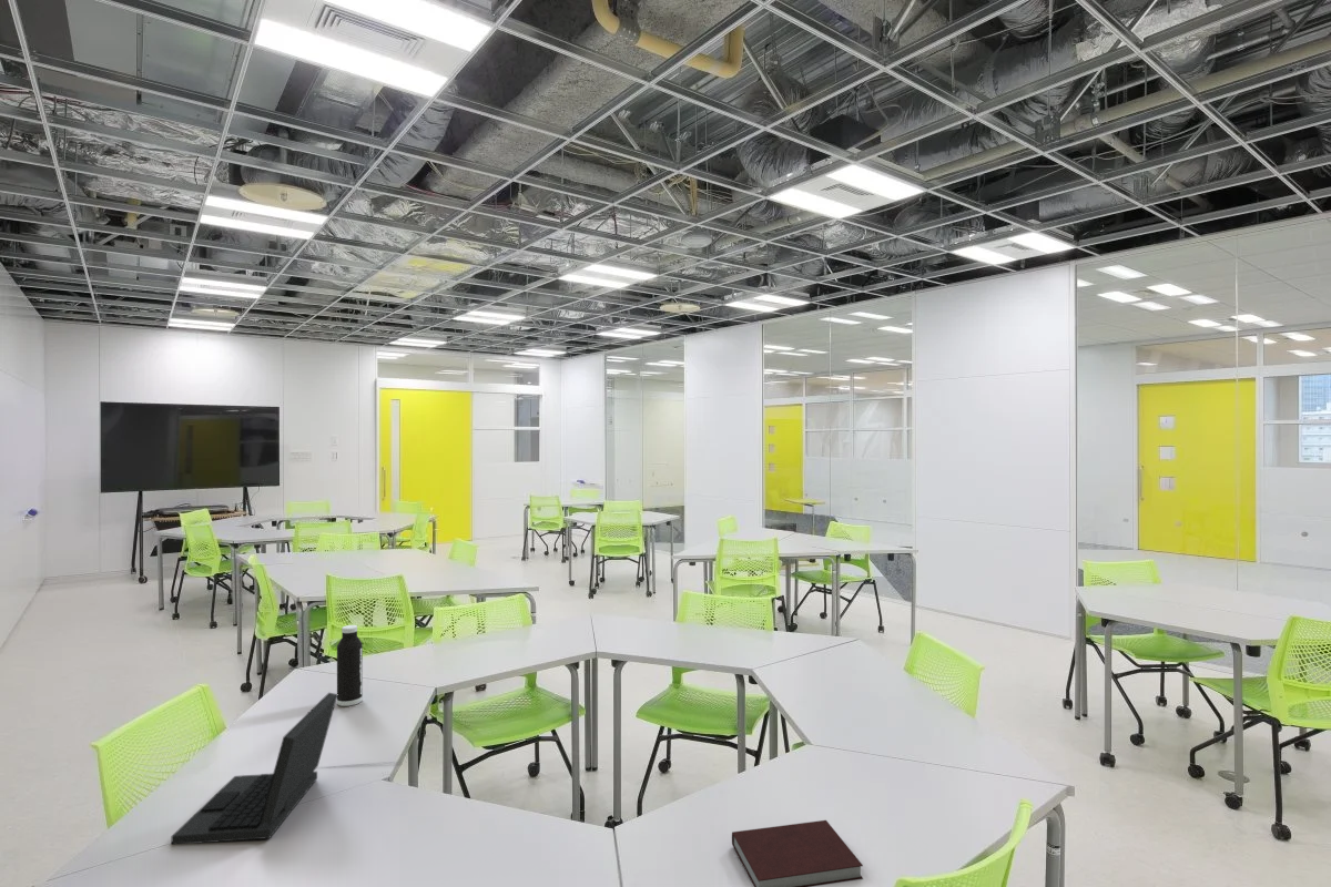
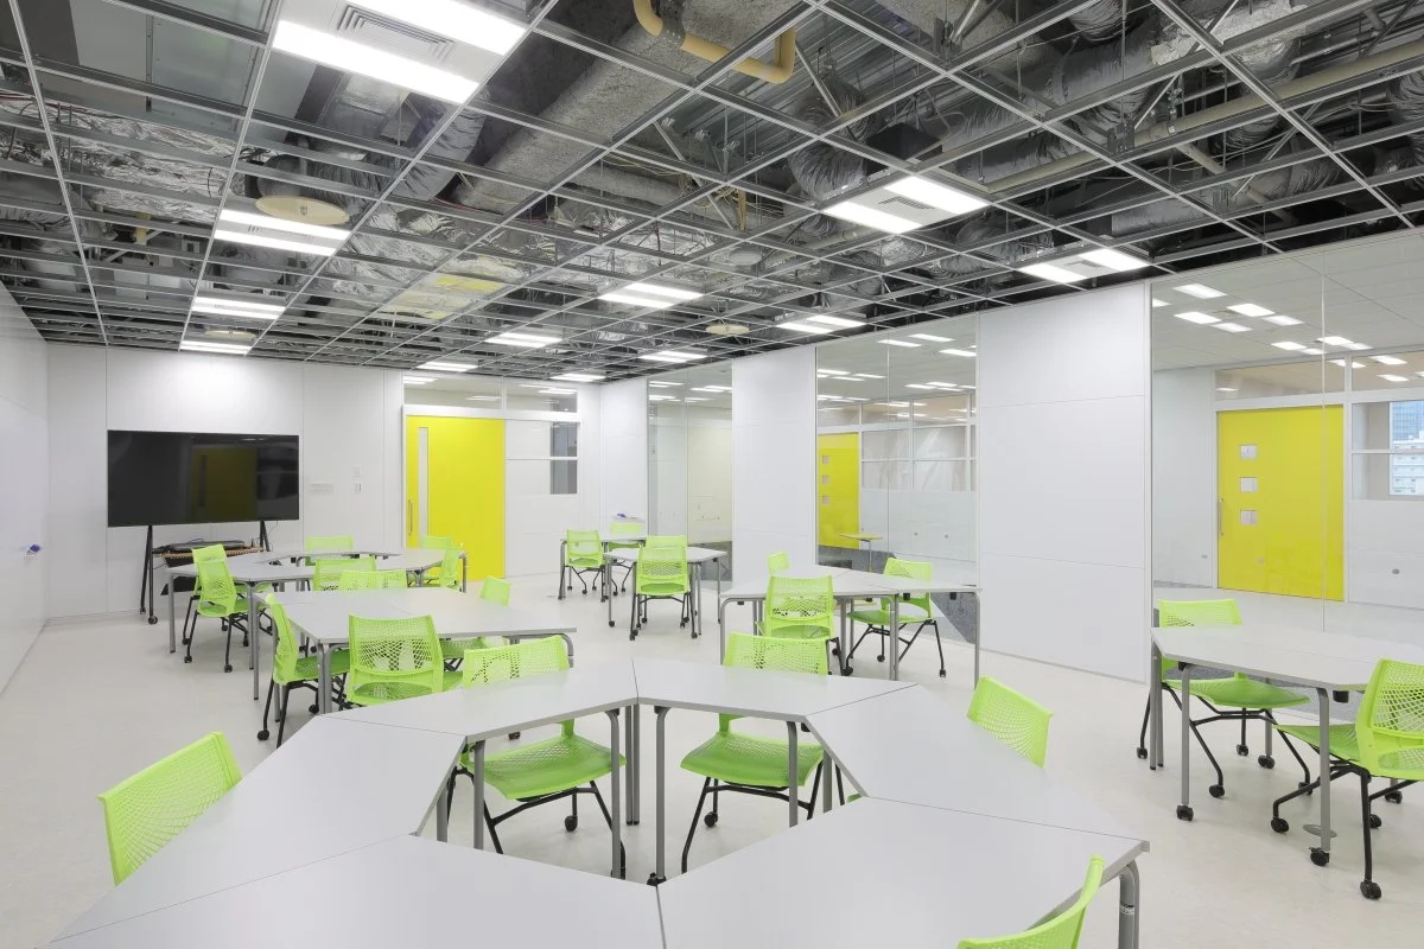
- laptop [171,692,338,845]
- notebook [731,819,864,887]
- water bottle [336,624,364,707]
